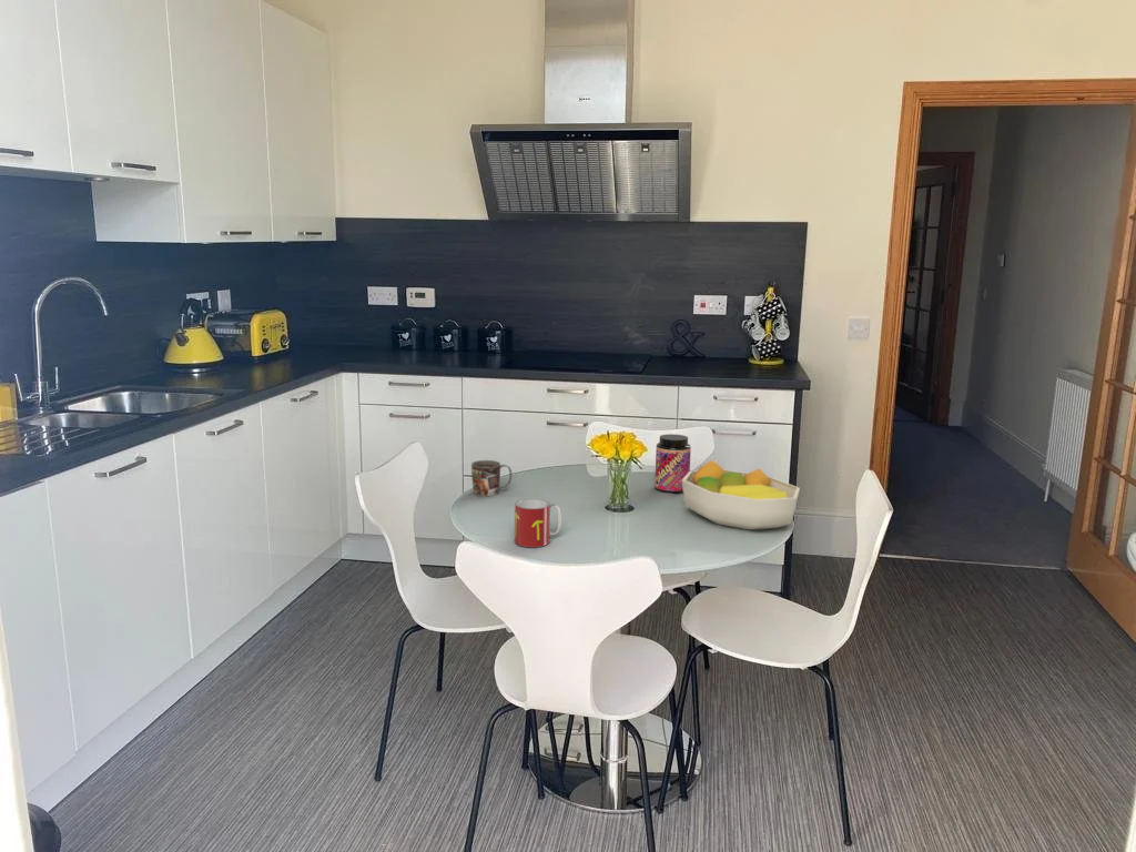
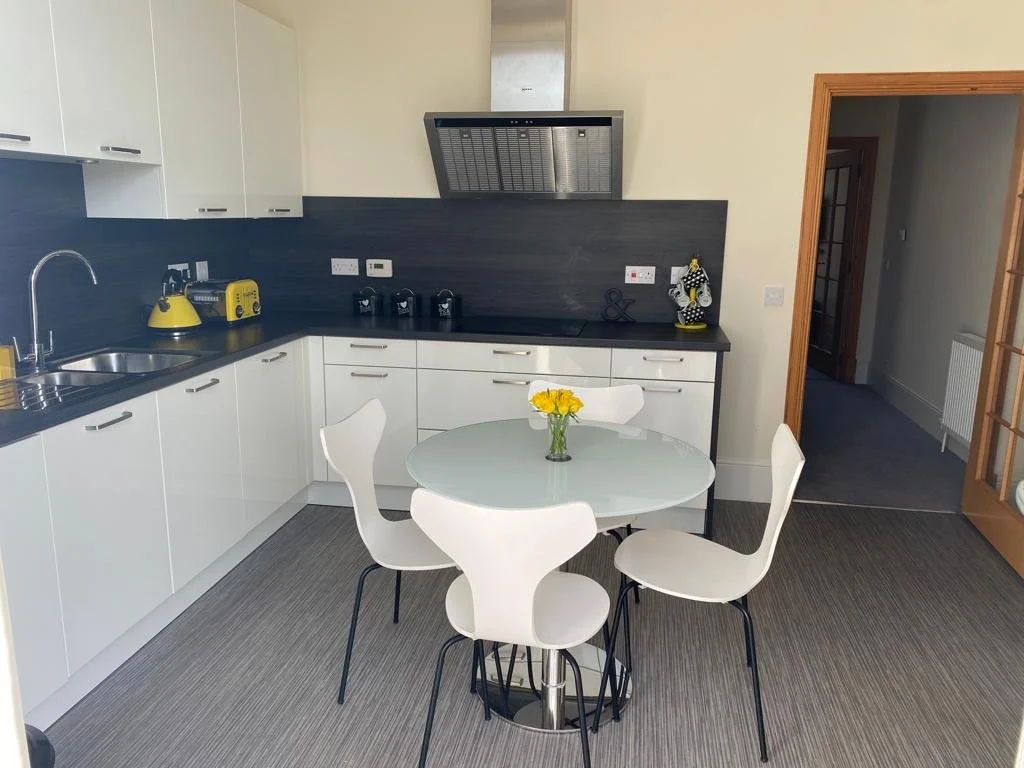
- mug [514,498,562,548]
- fruit bowl [682,459,801,530]
- jar [653,433,692,495]
- mug [470,459,513,498]
